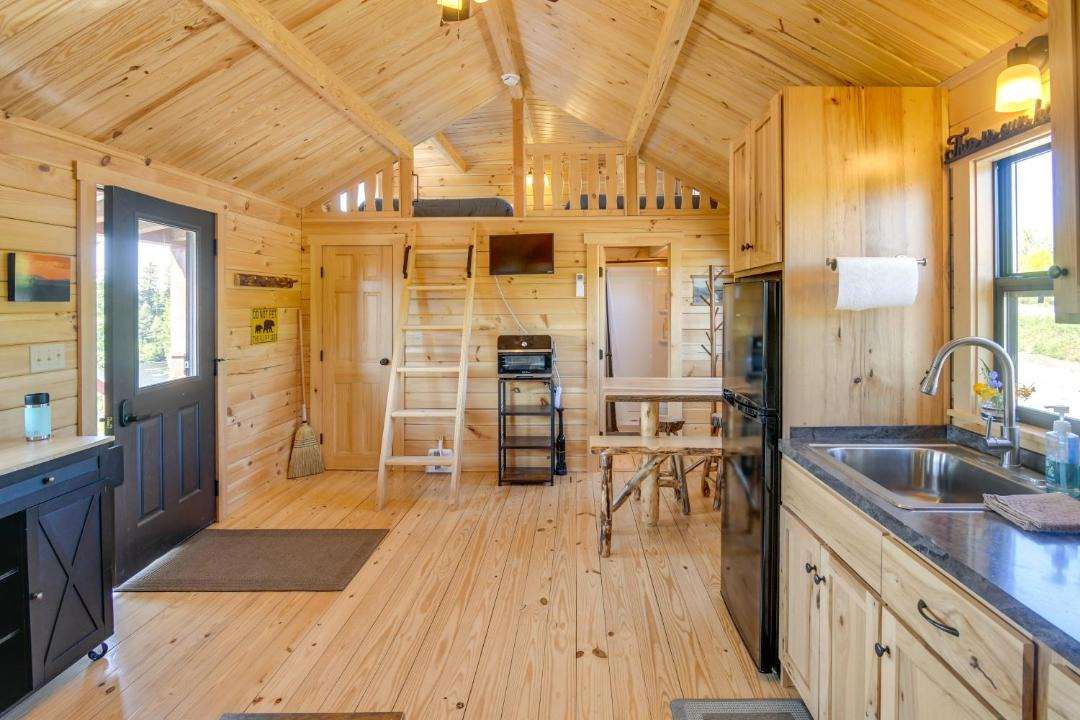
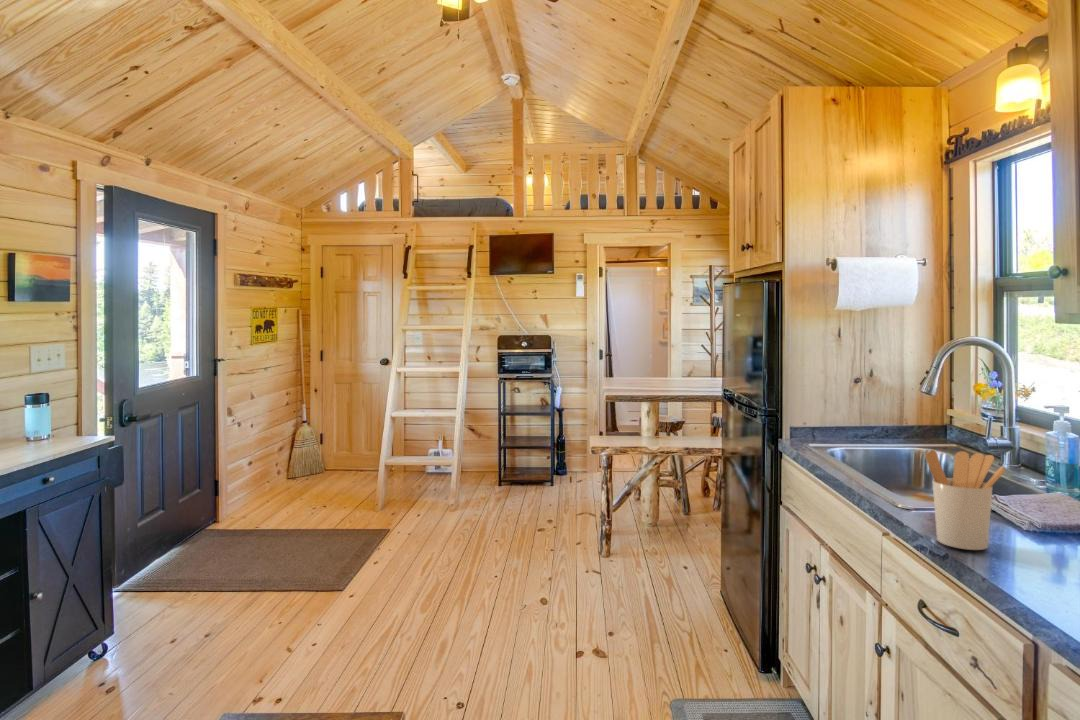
+ utensil holder [925,449,1006,551]
